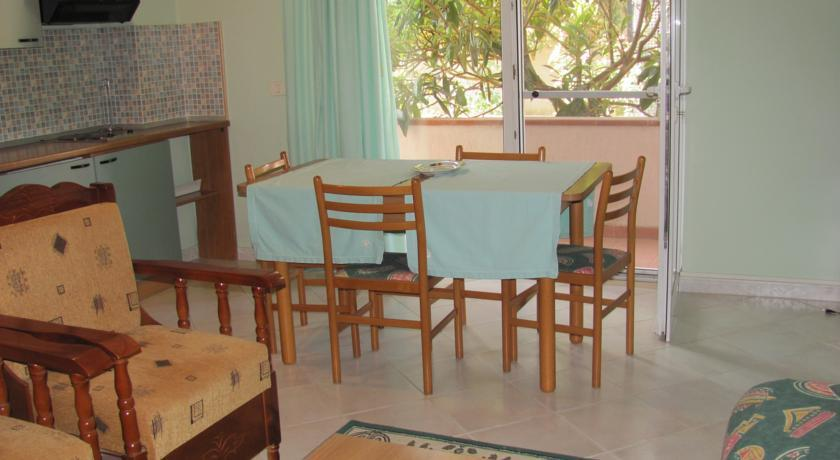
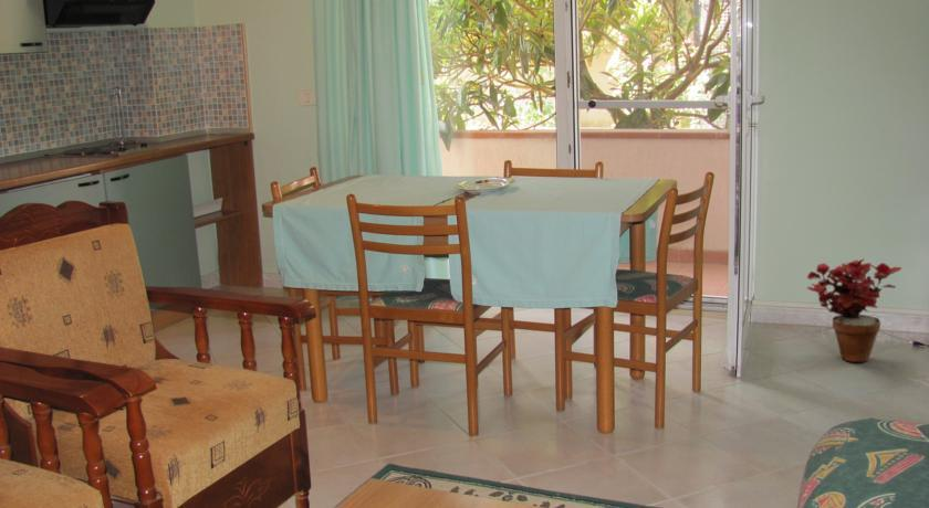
+ potted plant [805,258,902,363]
